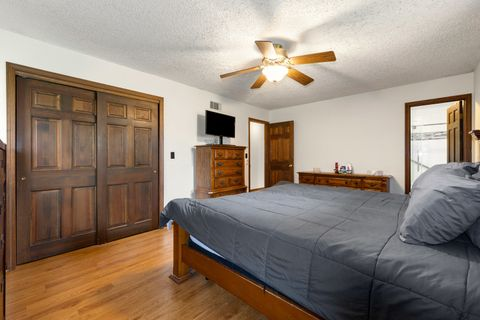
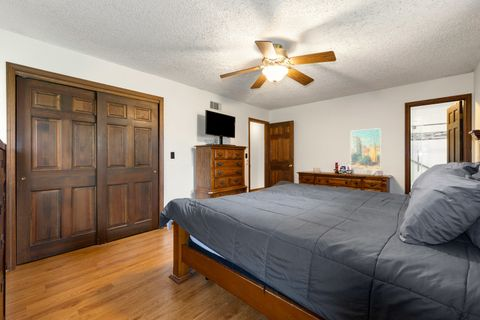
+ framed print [350,127,382,170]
